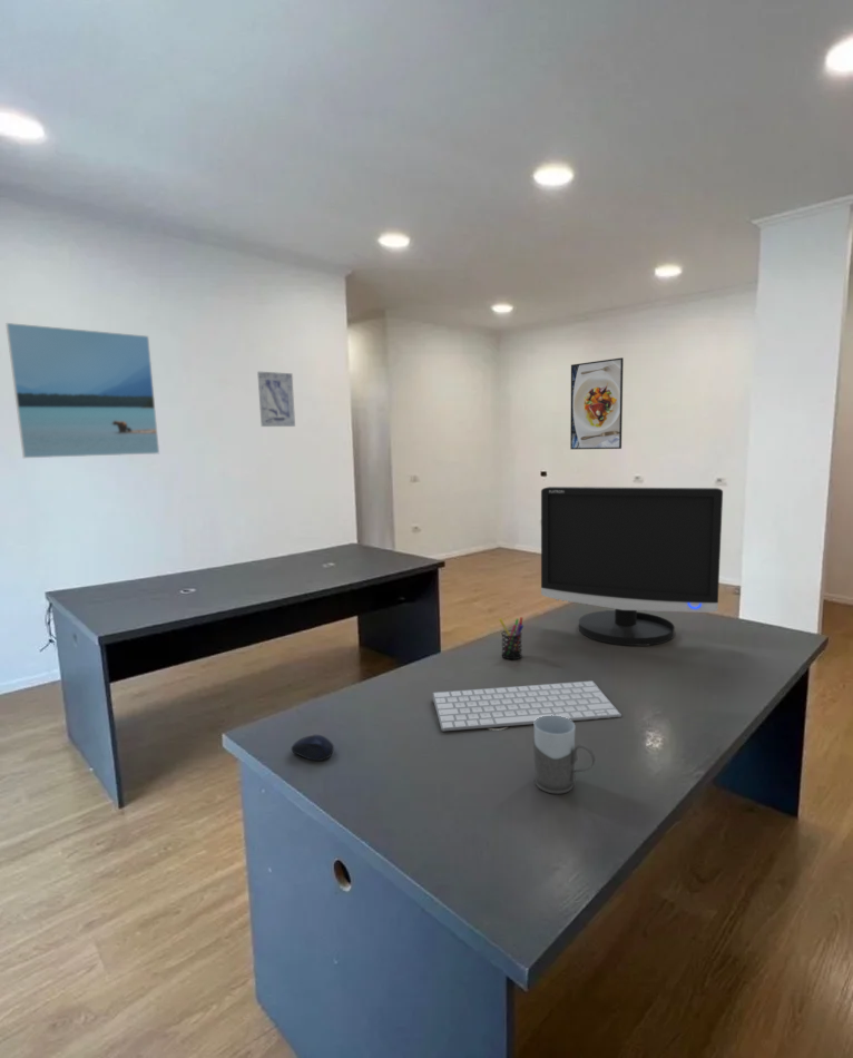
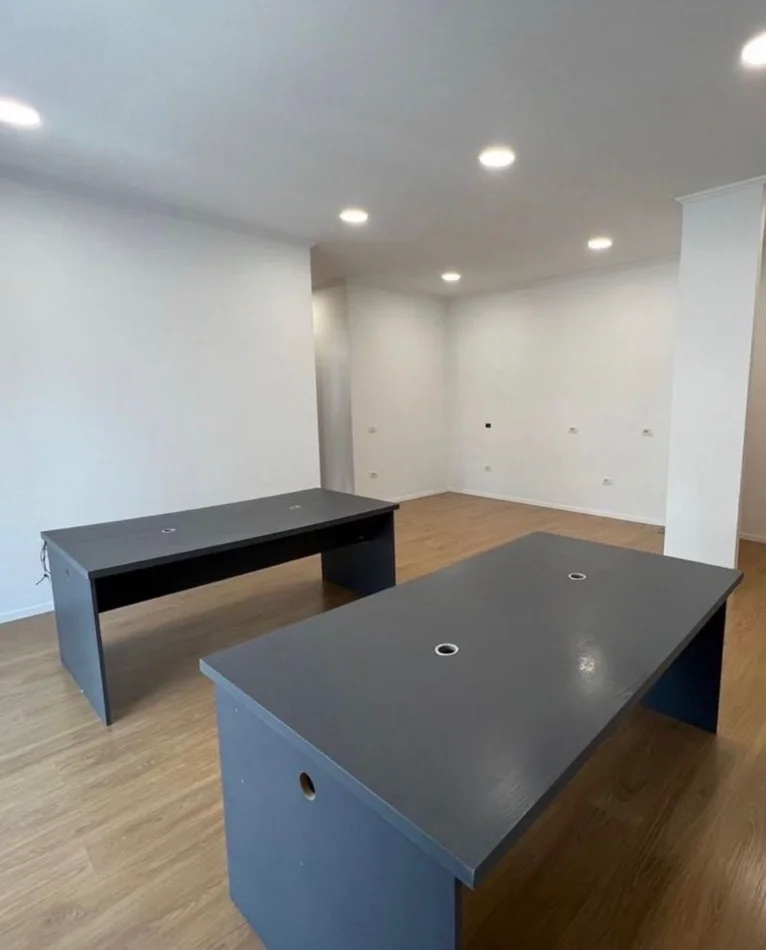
- monitor [540,486,724,647]
- computer keyboard [432,680,622,732]
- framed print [569,356,625,450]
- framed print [4,322,160,459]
- pen holder [498,616,524,660]
- wall art [256,371,296,428]
- mug [532,715,596,795]
- computer mouse [291,734,335,762]
